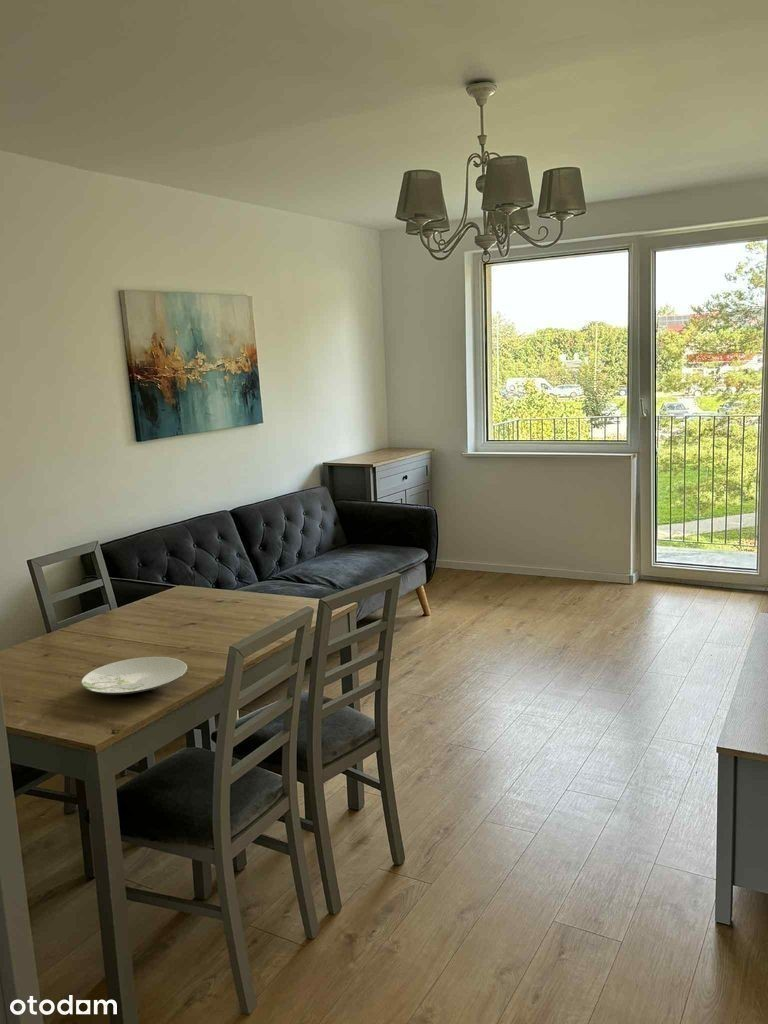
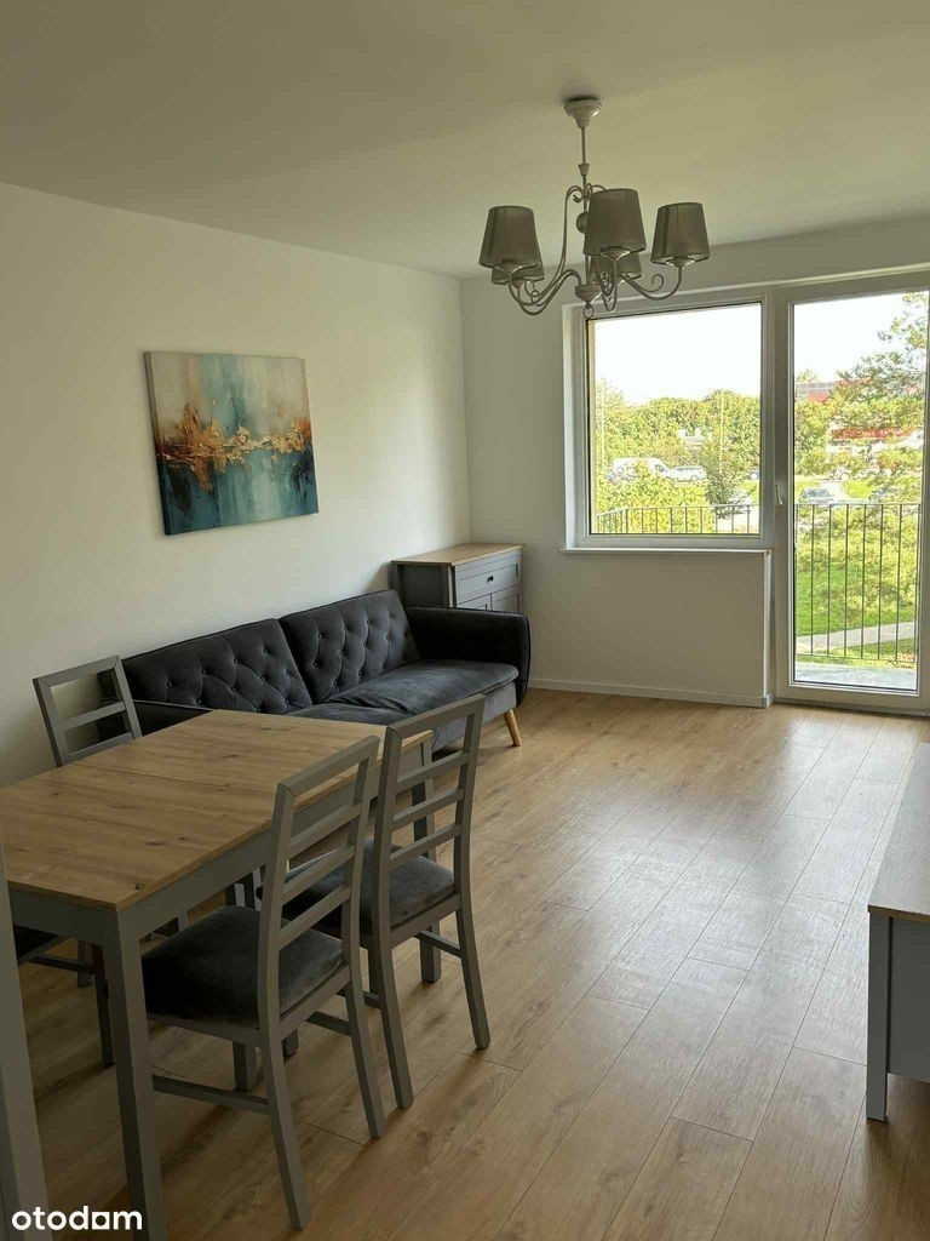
- plate [80,656,188,695]
